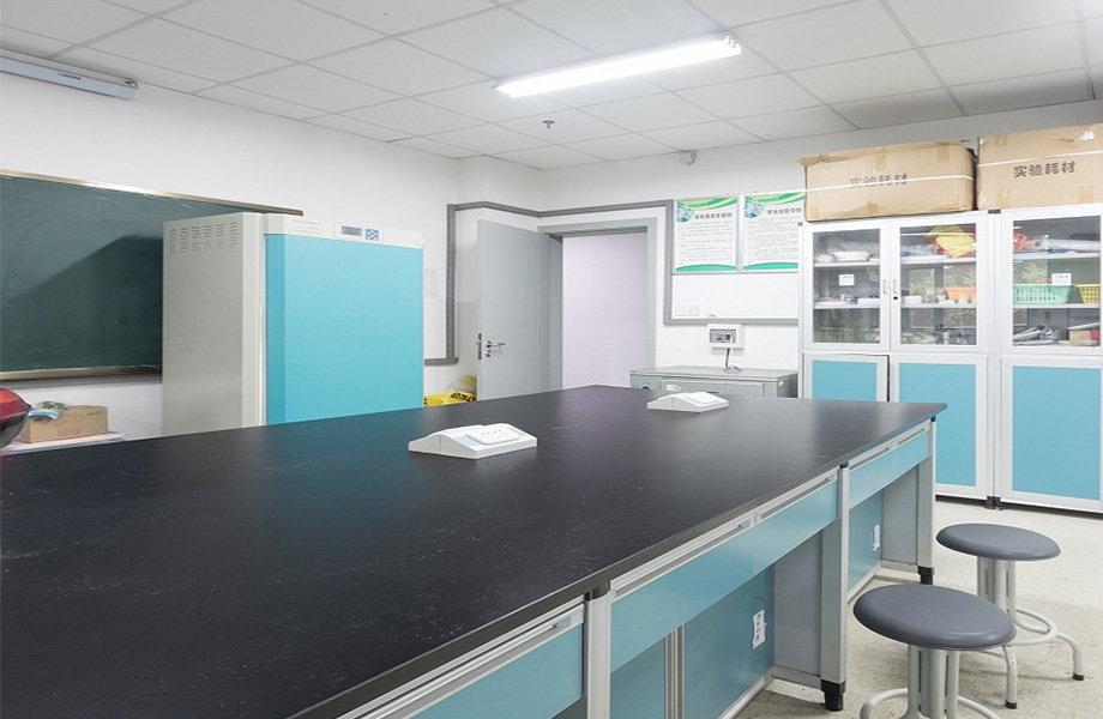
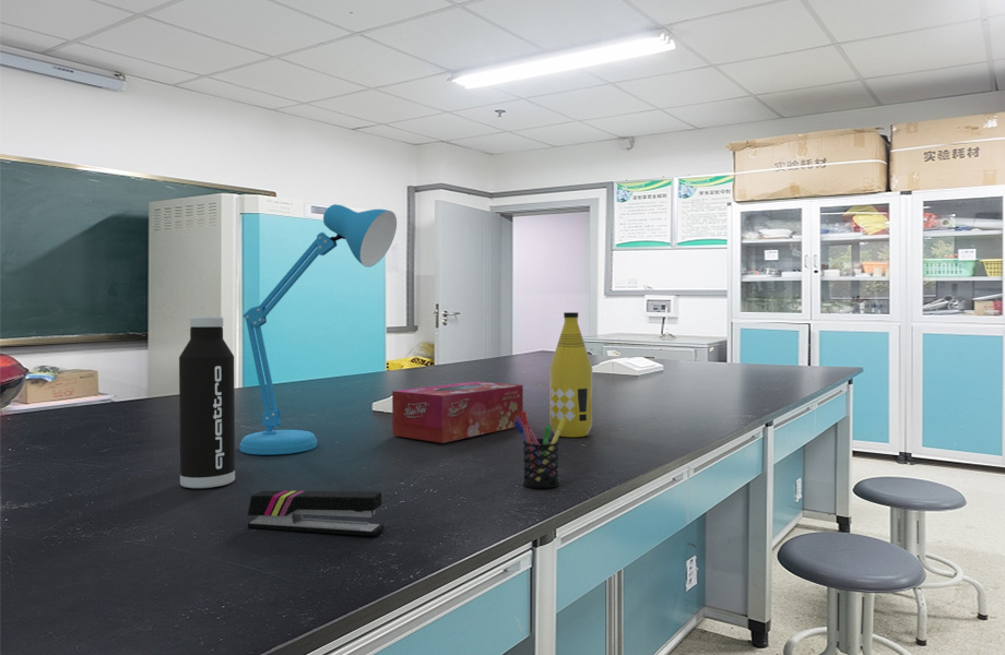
+ water bottle [178,315,236,489]
+ stapler [247,489,385,537]
+ pen holder [513,410,566,489]
+ tissue box [391,380,524,443]
+ bottle [548,311,593,438]
+ desk lamp [239,203,398,455]
